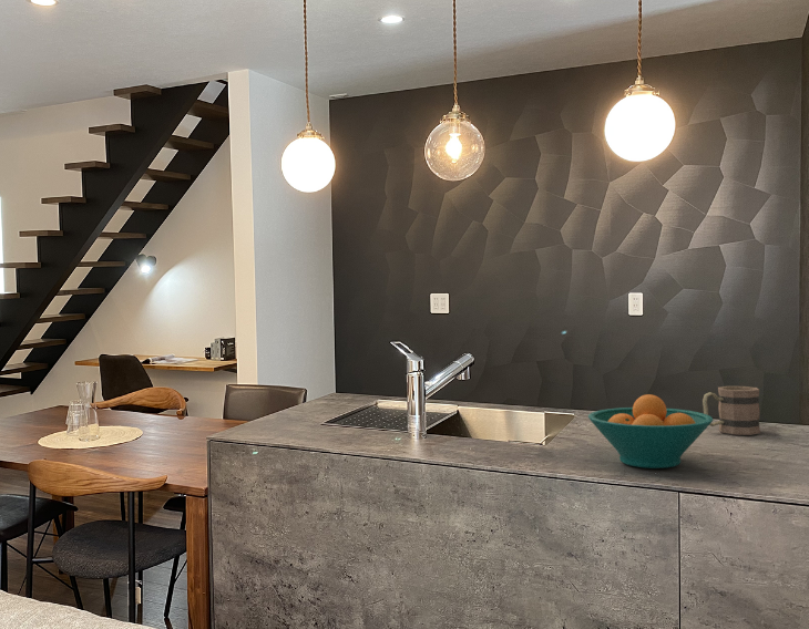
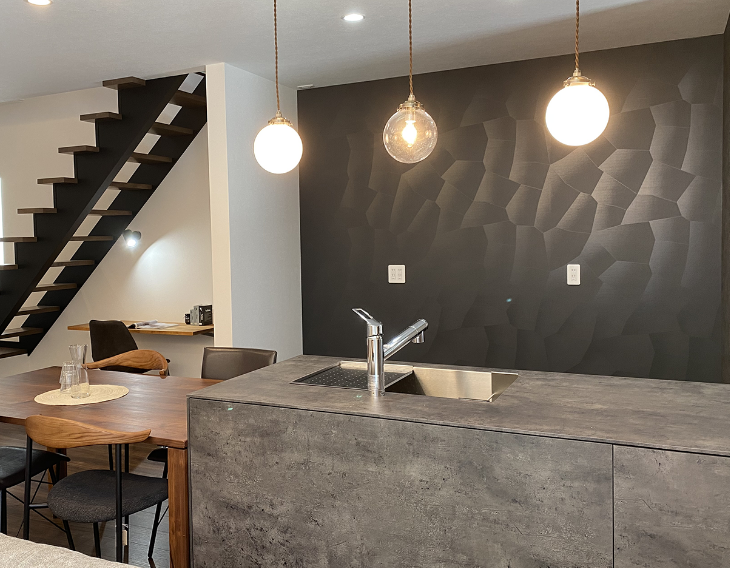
- fruit bowl [587,393,714,470]
- mug [702,385,761,436]
